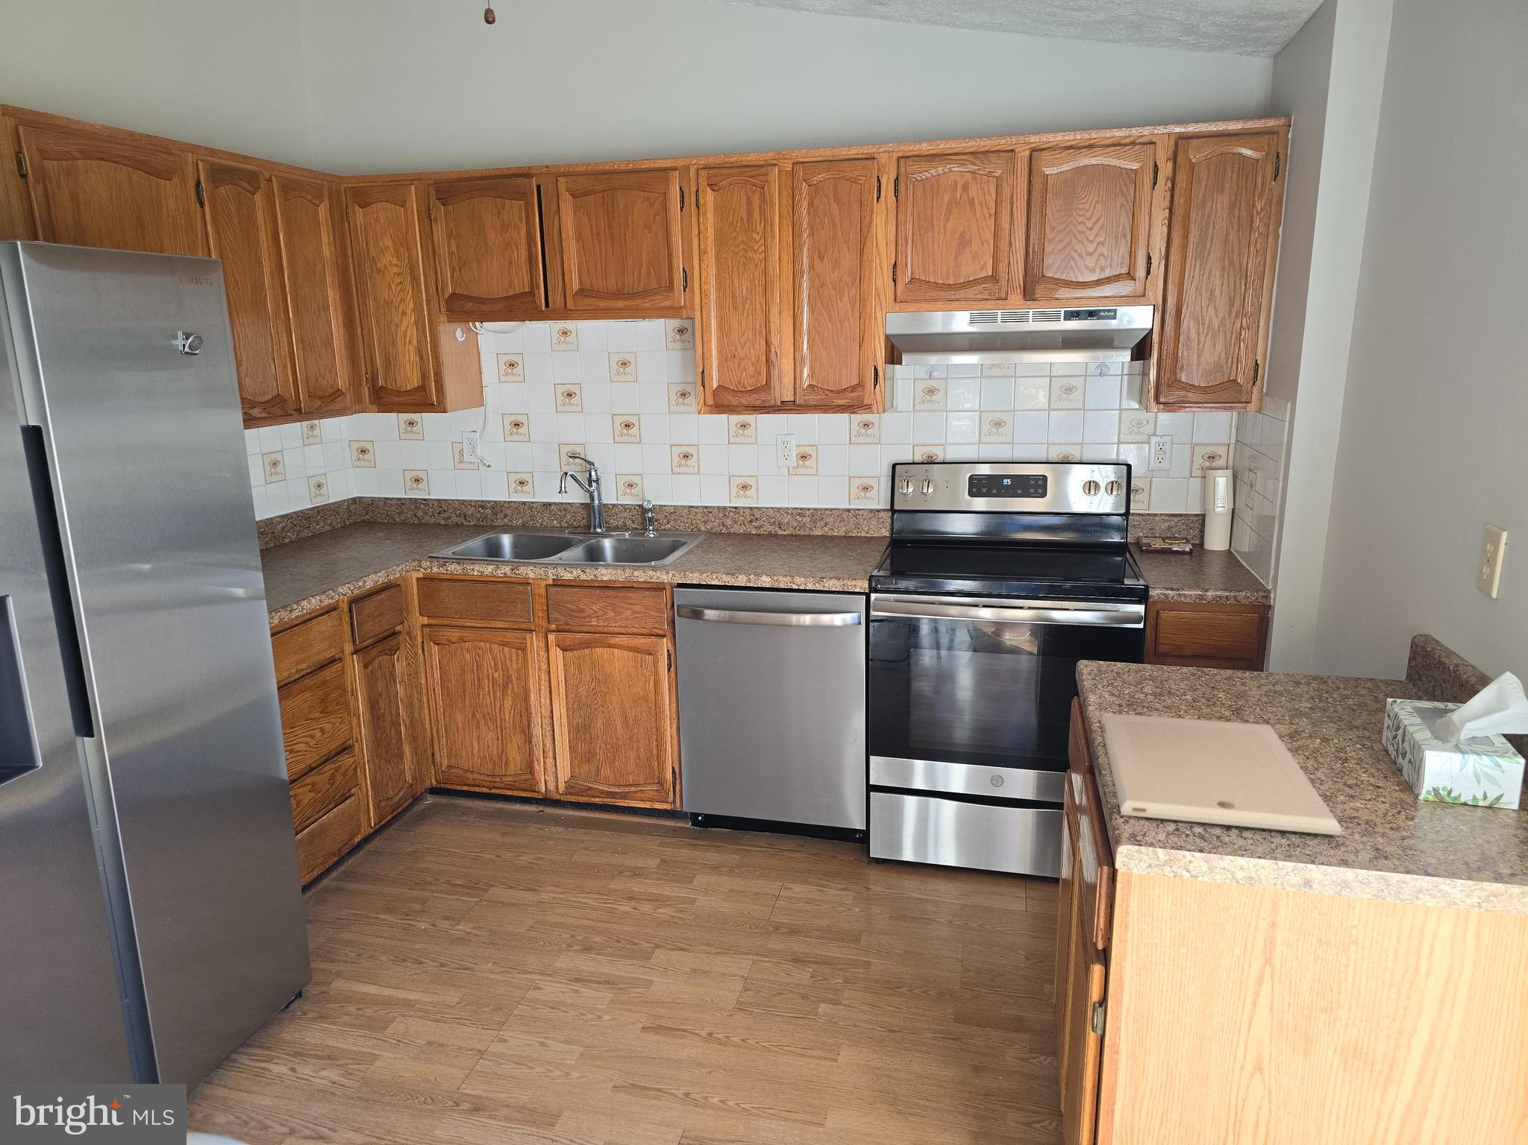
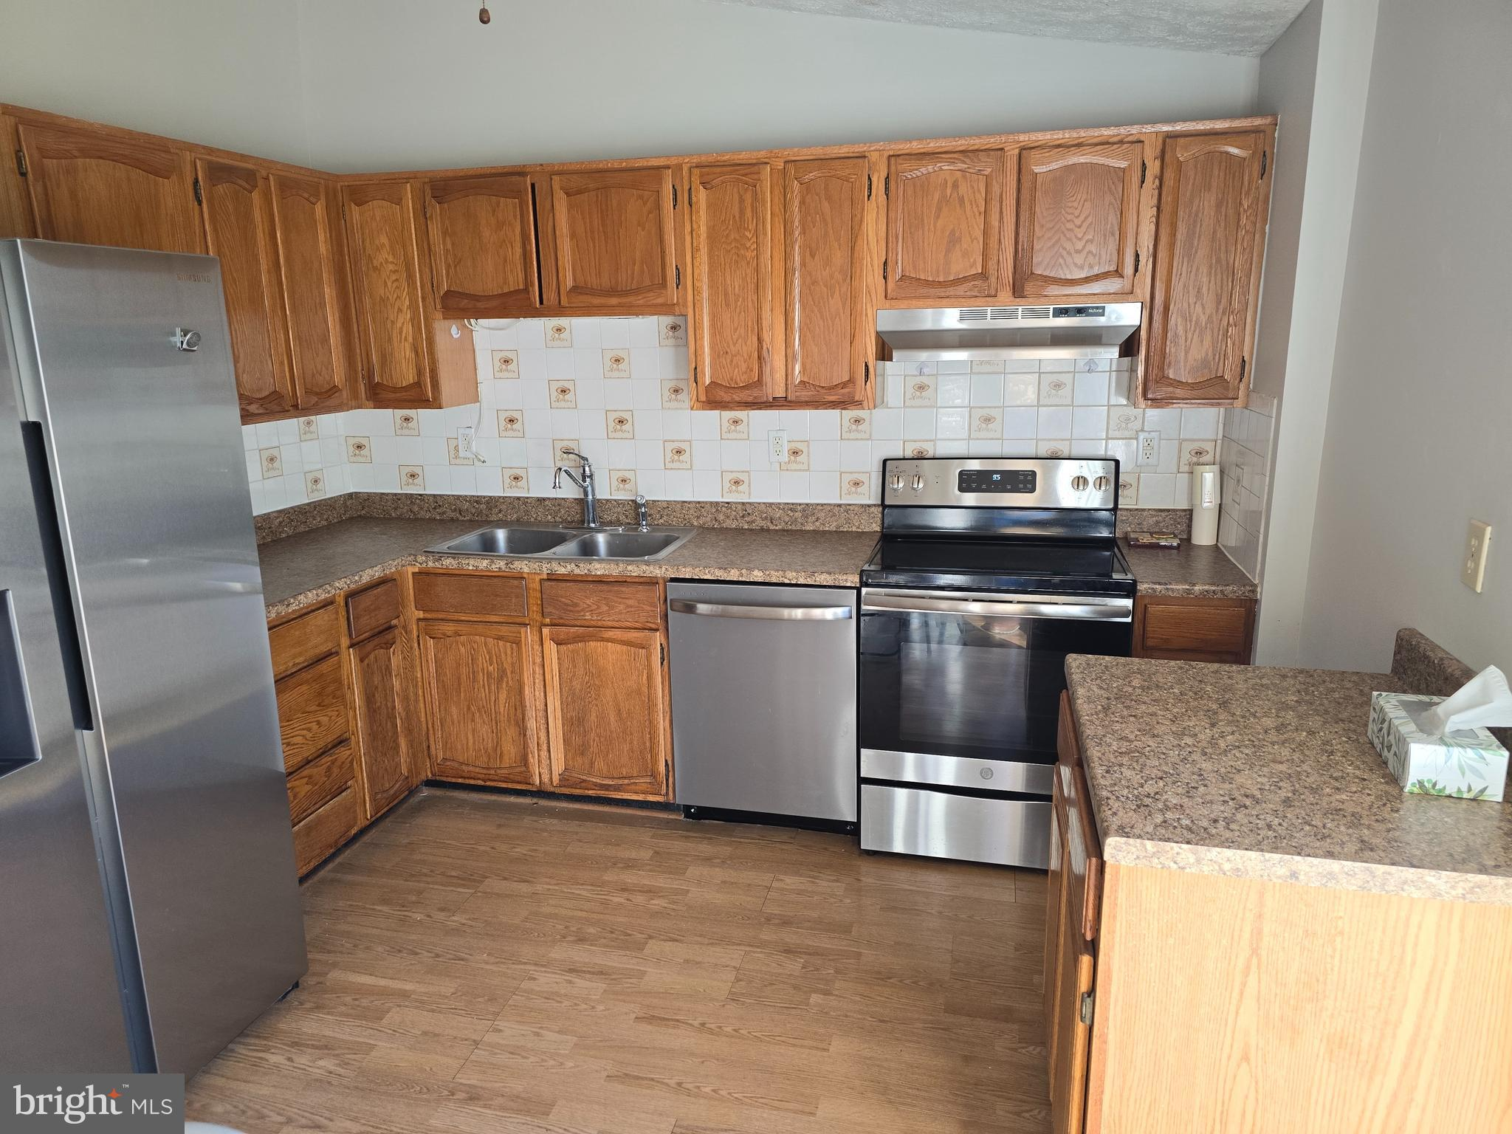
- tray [1100,713,1343,836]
